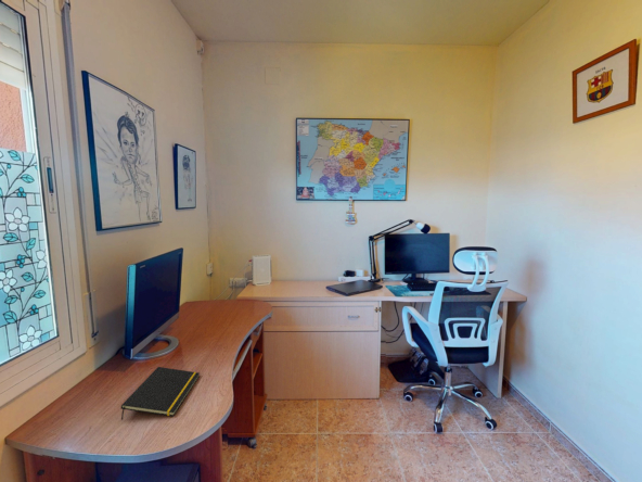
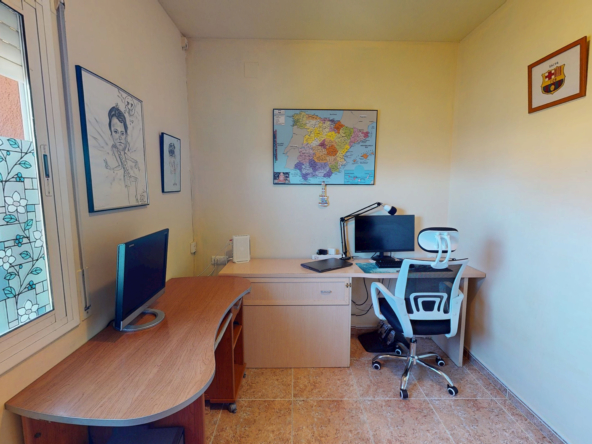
- notepad [120,366,201,421]
